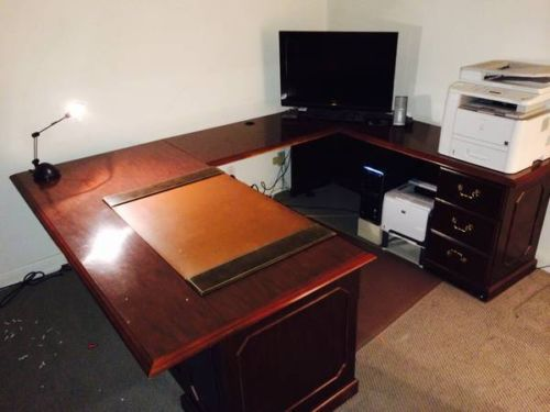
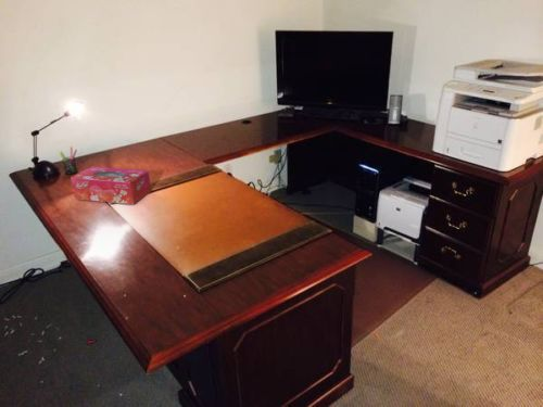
+ tissue box [70,166,152,205]
+ pen holder [59,145,79,175]
